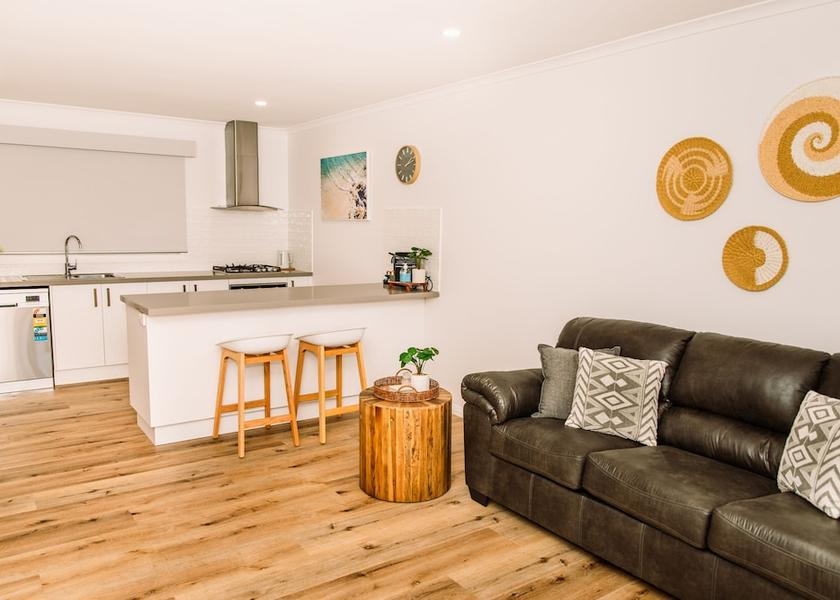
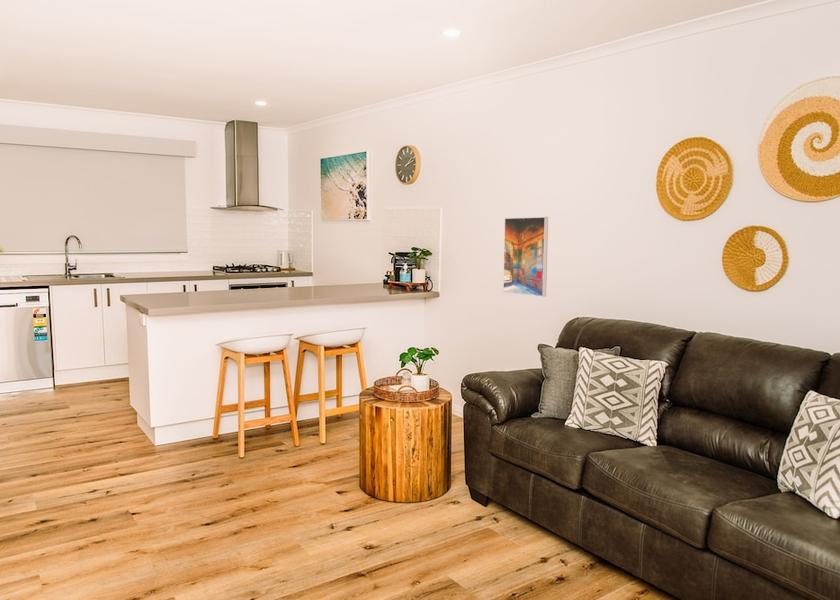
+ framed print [502,216,549,297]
